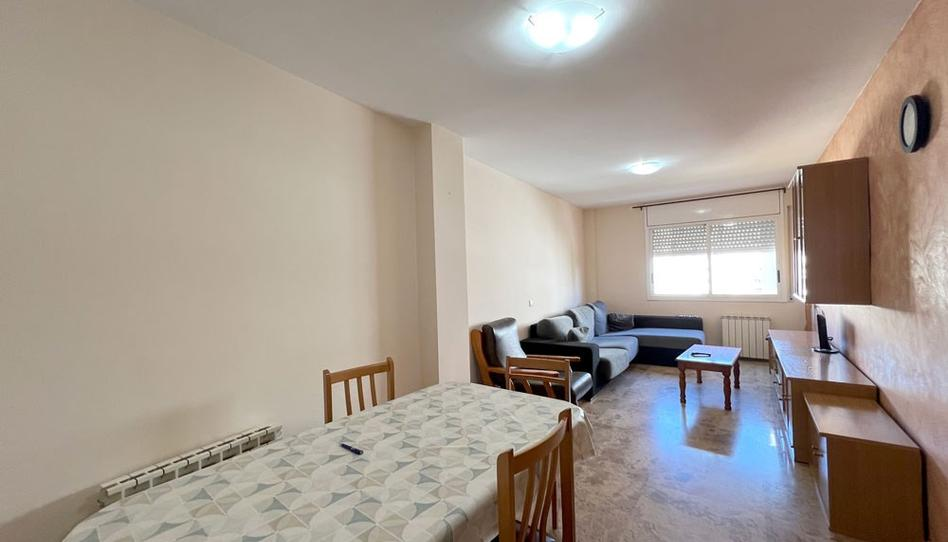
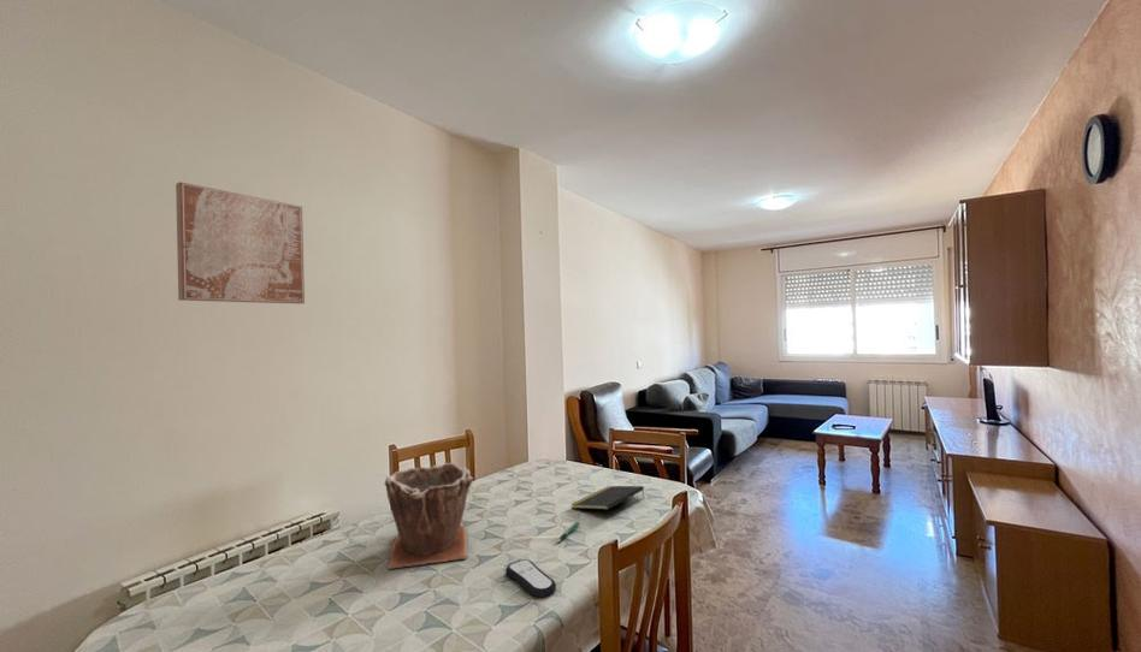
+ remote control [504,558,557,599]
+ plant pot [384,462,474,570]
+ pen [556,520,581,544]
+ notepad [570,485,645,511]
+ wall art [175,180,306,306]
